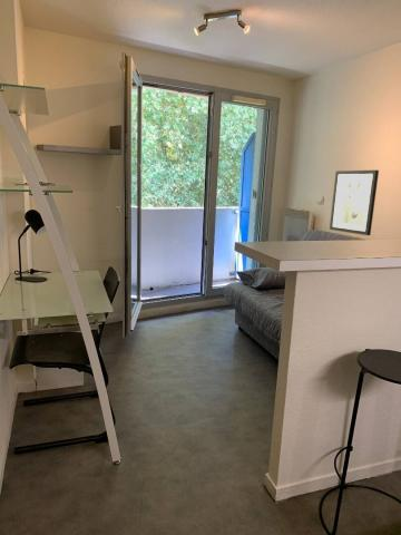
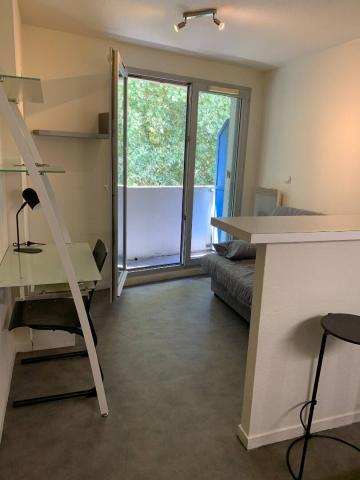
- wall art [329,169,380,236]
